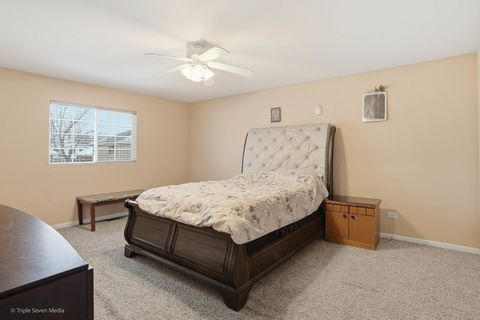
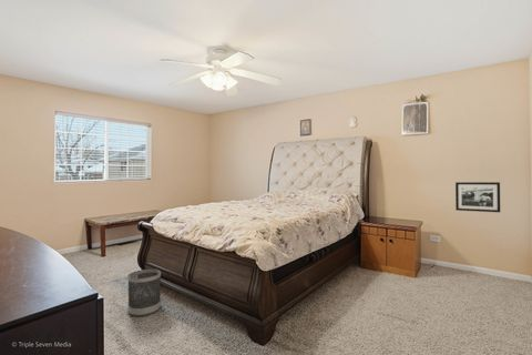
+ picture frame [454,181,501,213]
+ wastebasket [126,268,162,317]
